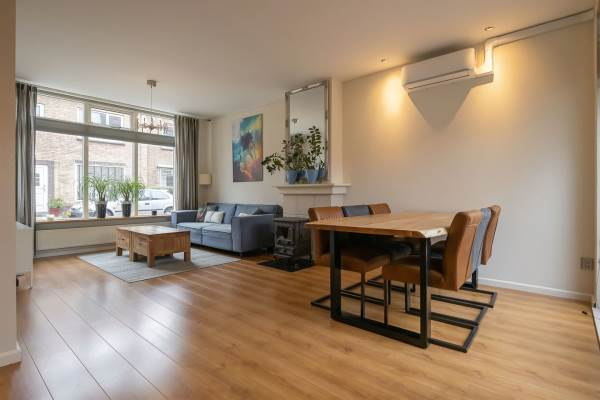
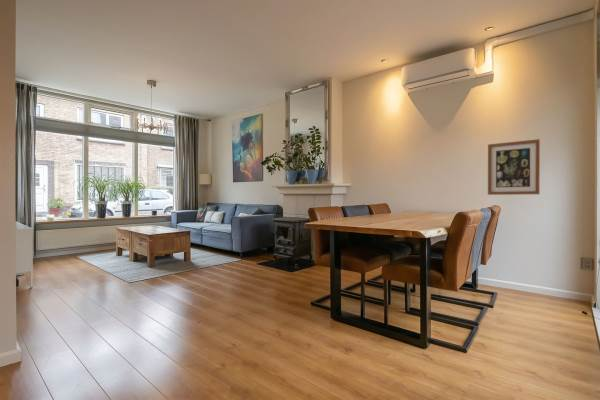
+ wall art [487,138,541,196]
